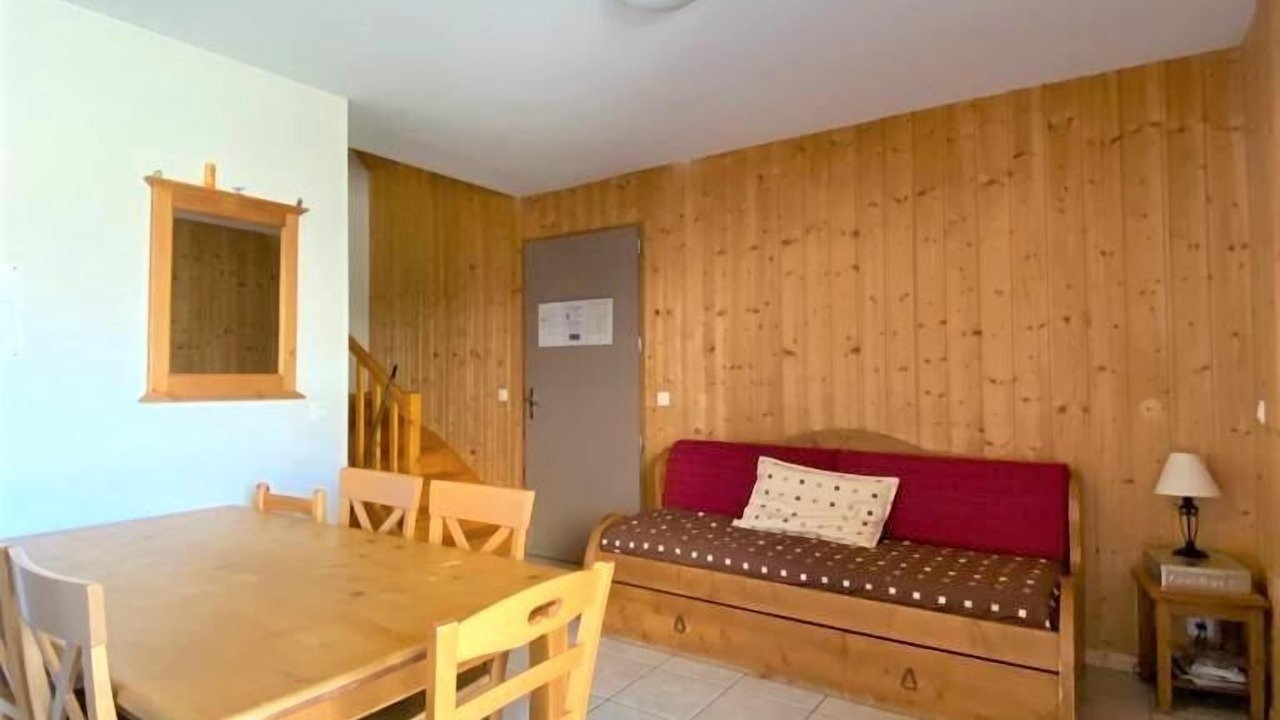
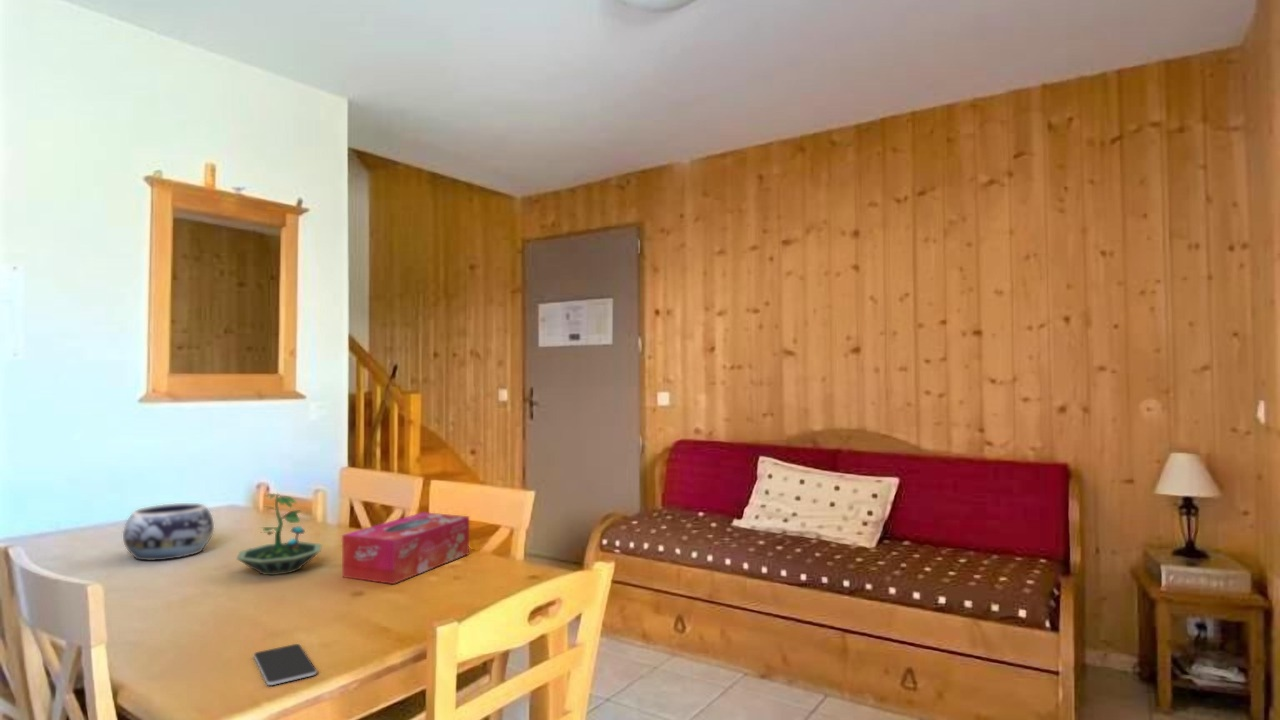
+ tissue box [341,511,470,585]
+ terrarium [235,492,323,576]
+ decorative bowl [122,502,215,561]
+ smartphone [253,643,318,686]
